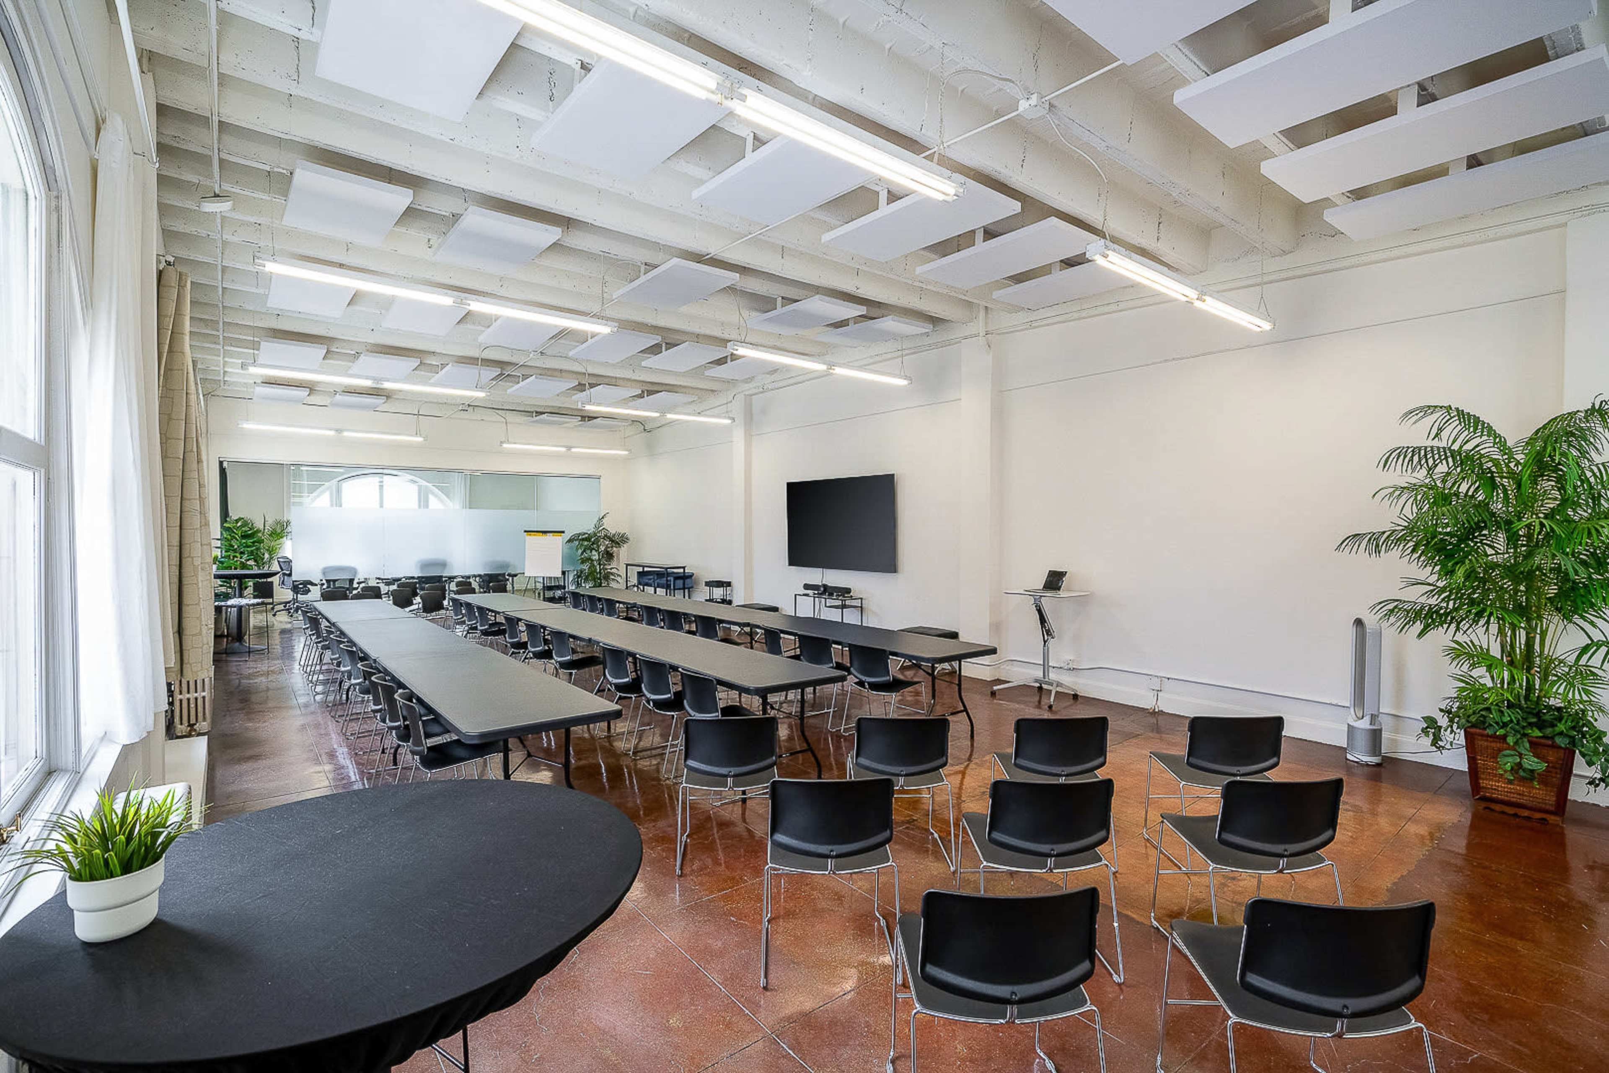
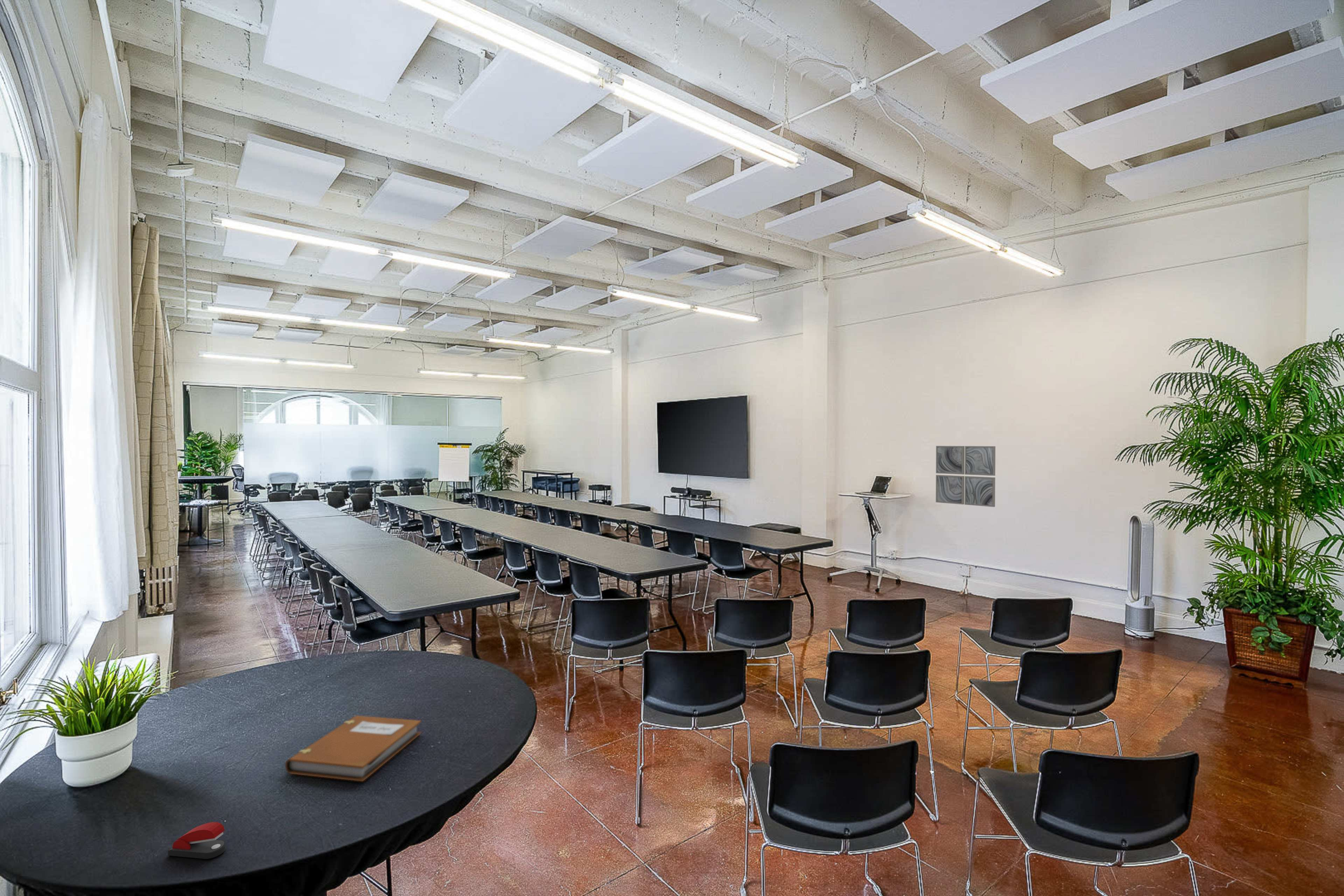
+ wall art [936,446,996,507]
+ stapler [168,822,226,859]
+ notebook [285,715,421,782]
